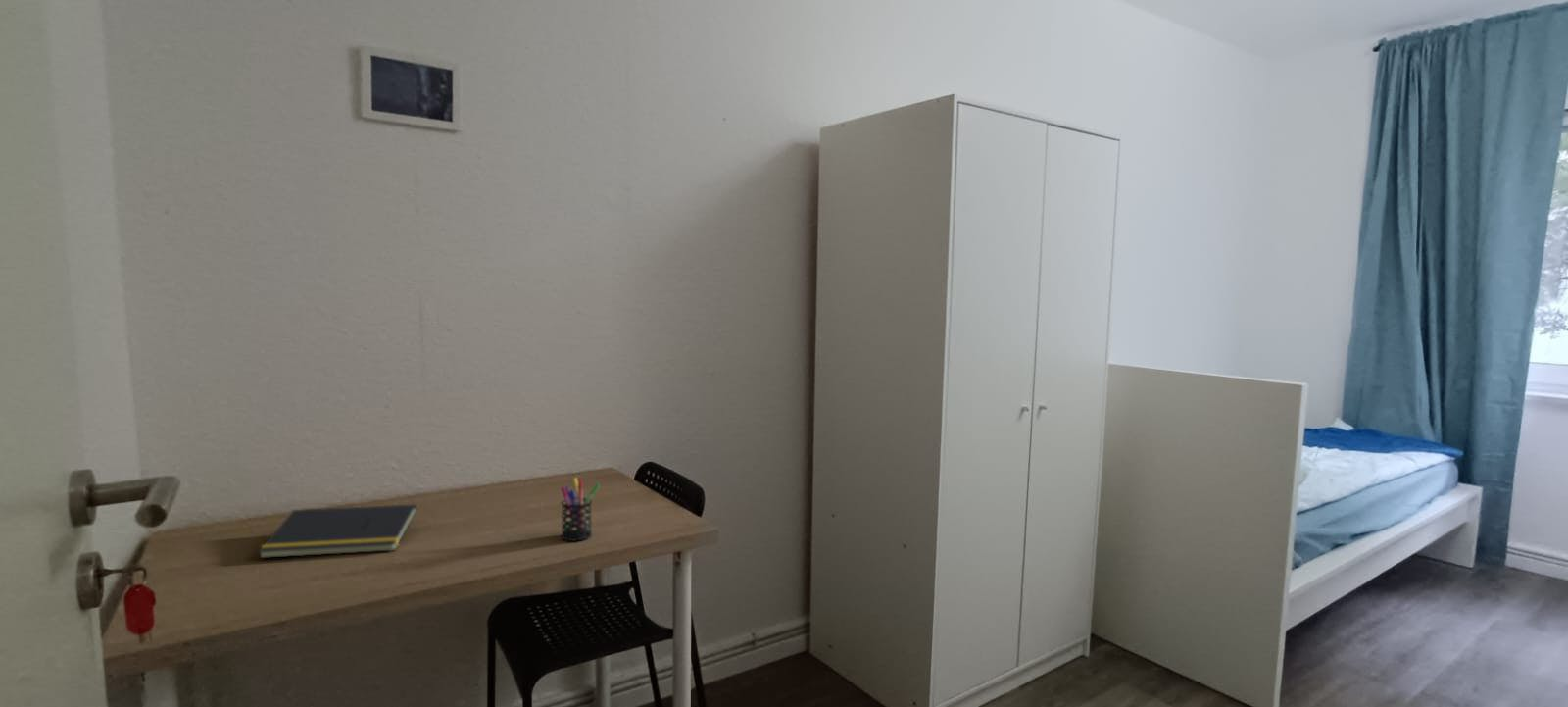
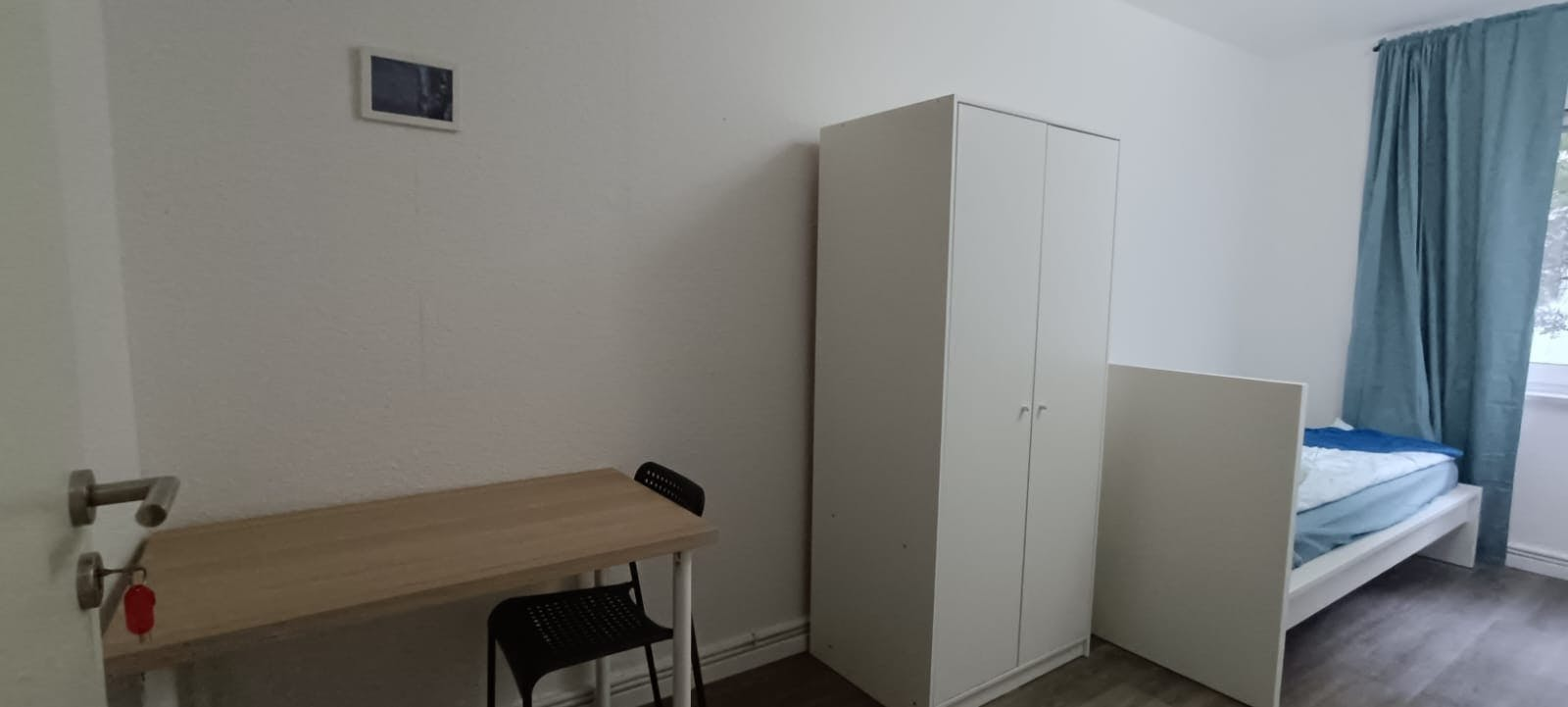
- notepad [257,504,417,559]
- pen holder [560,477,601,542]
